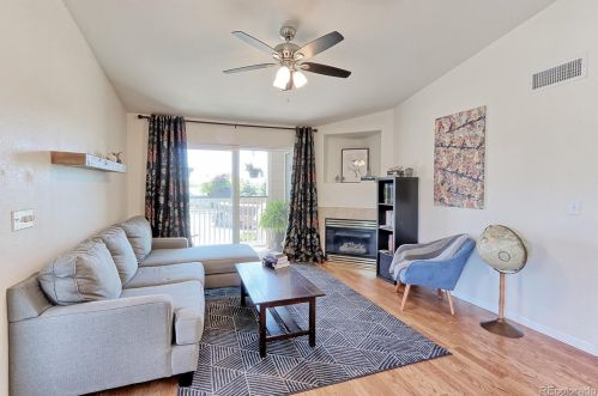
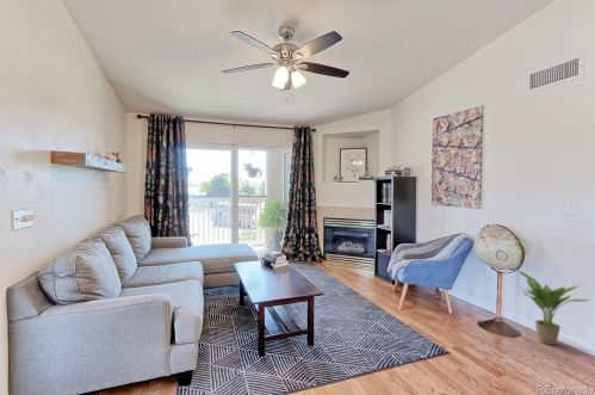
+ potted plant [514,266,594,346]
